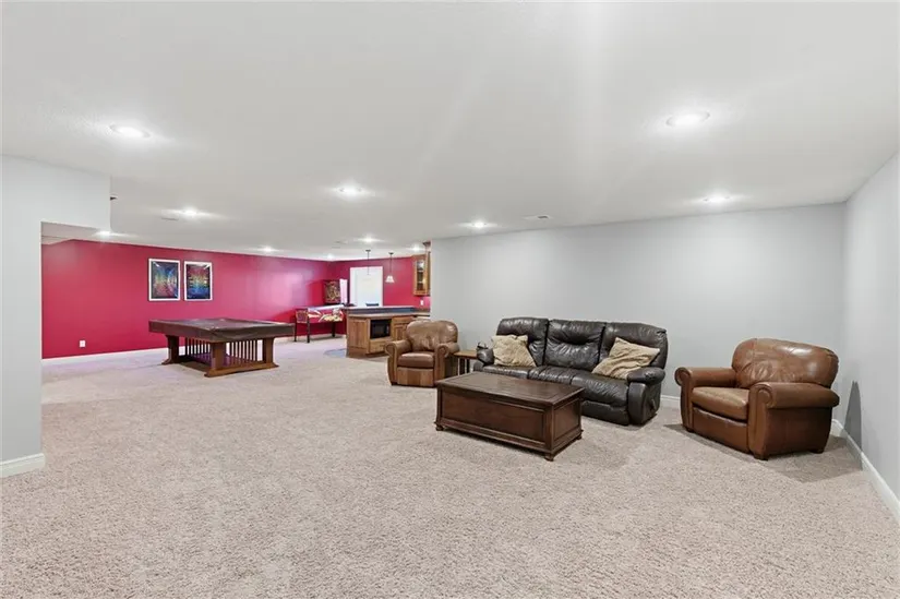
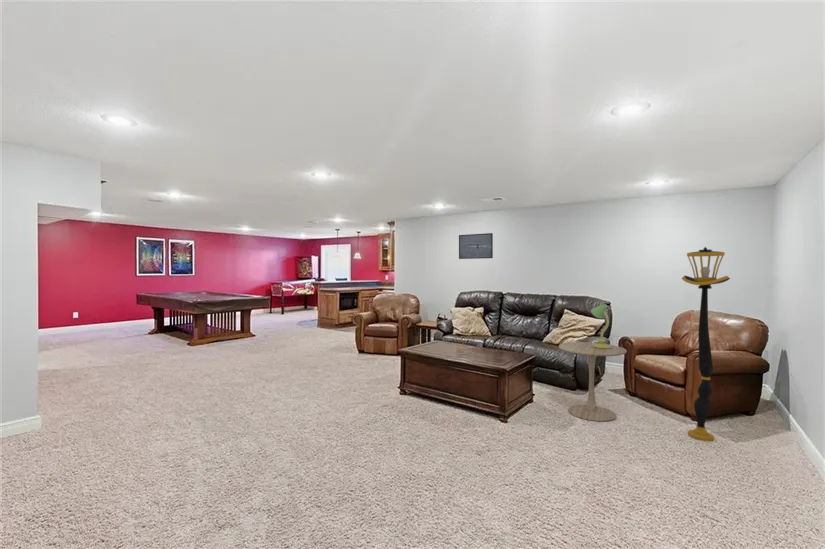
+ table lamp [590,303,612,349]
+ side table [558,341,628,422]
+ floor lamp [681,246,731,442]
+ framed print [458,232,494,260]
